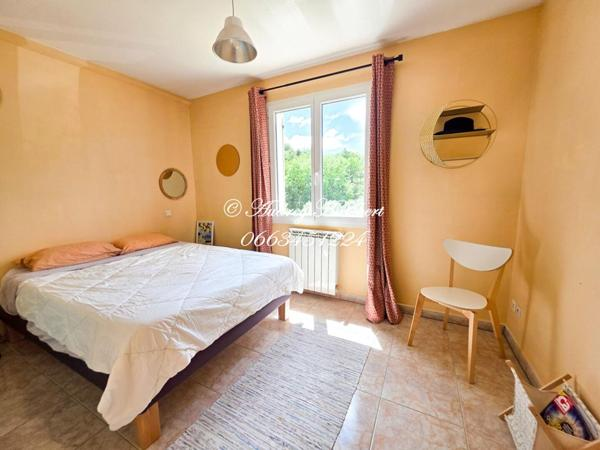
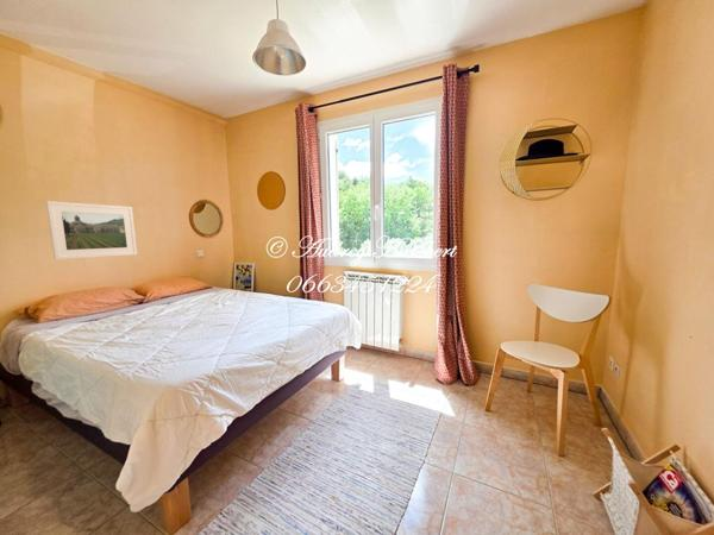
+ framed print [45,200,138,260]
